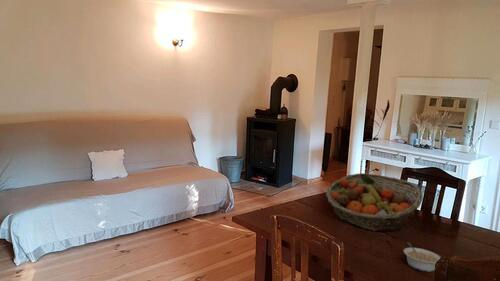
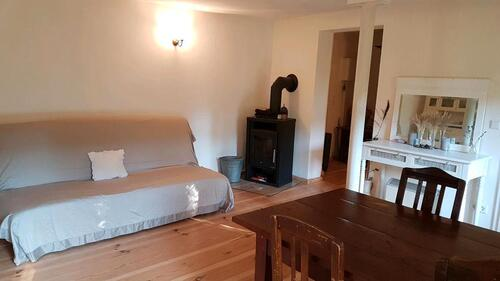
- fruit basket [325,172,424,232]
- legume [403,241,442,273]
